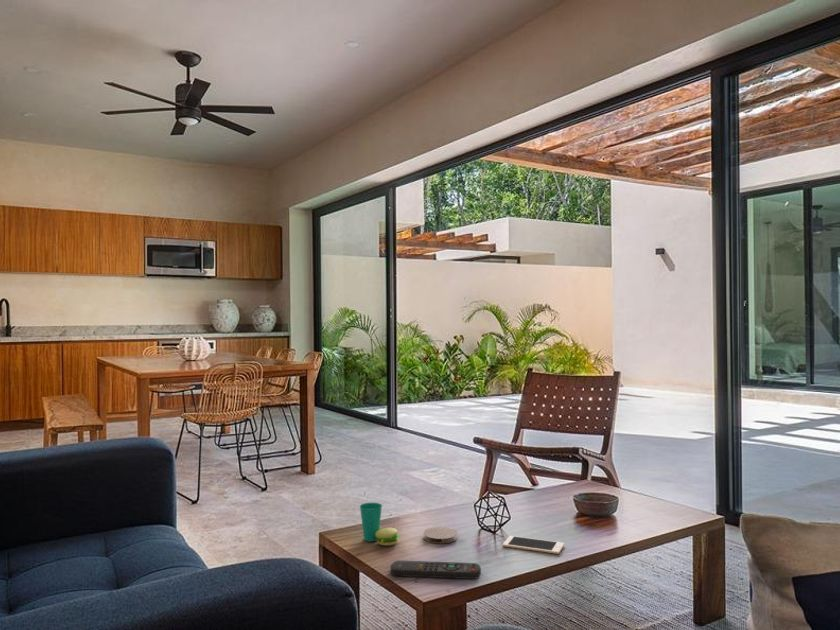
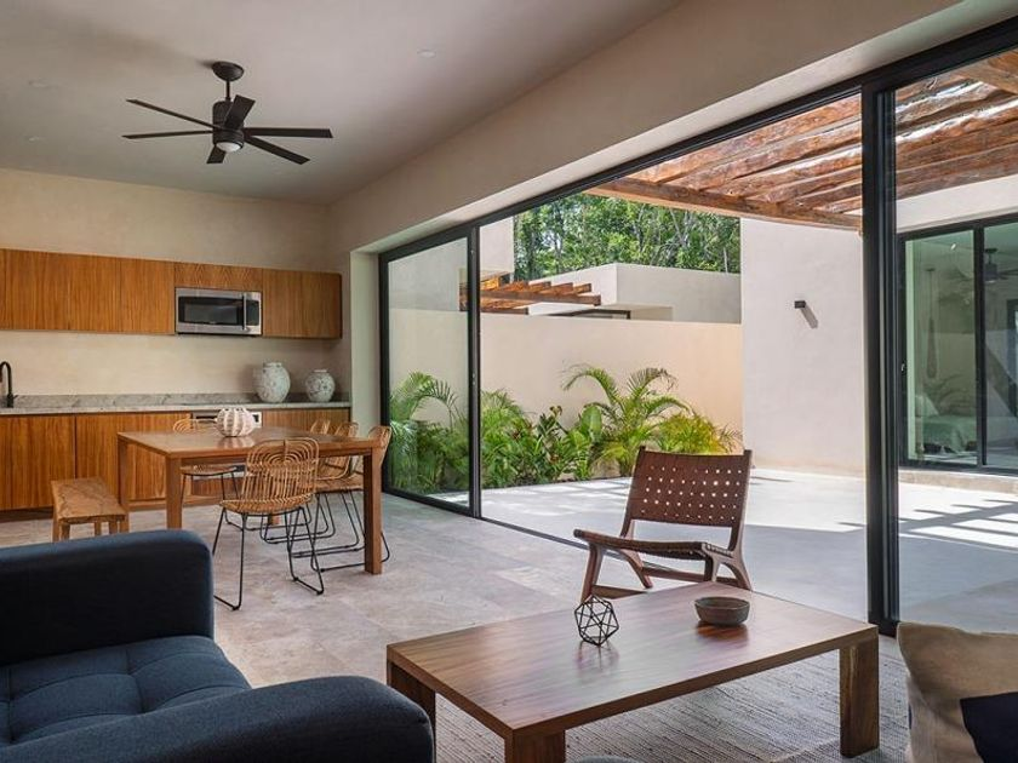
- remote control [390,559,482,580]
- coaster [423,526,458,545]
- cup [359,502,400,547]
- cell phone [502,535,565,555]
